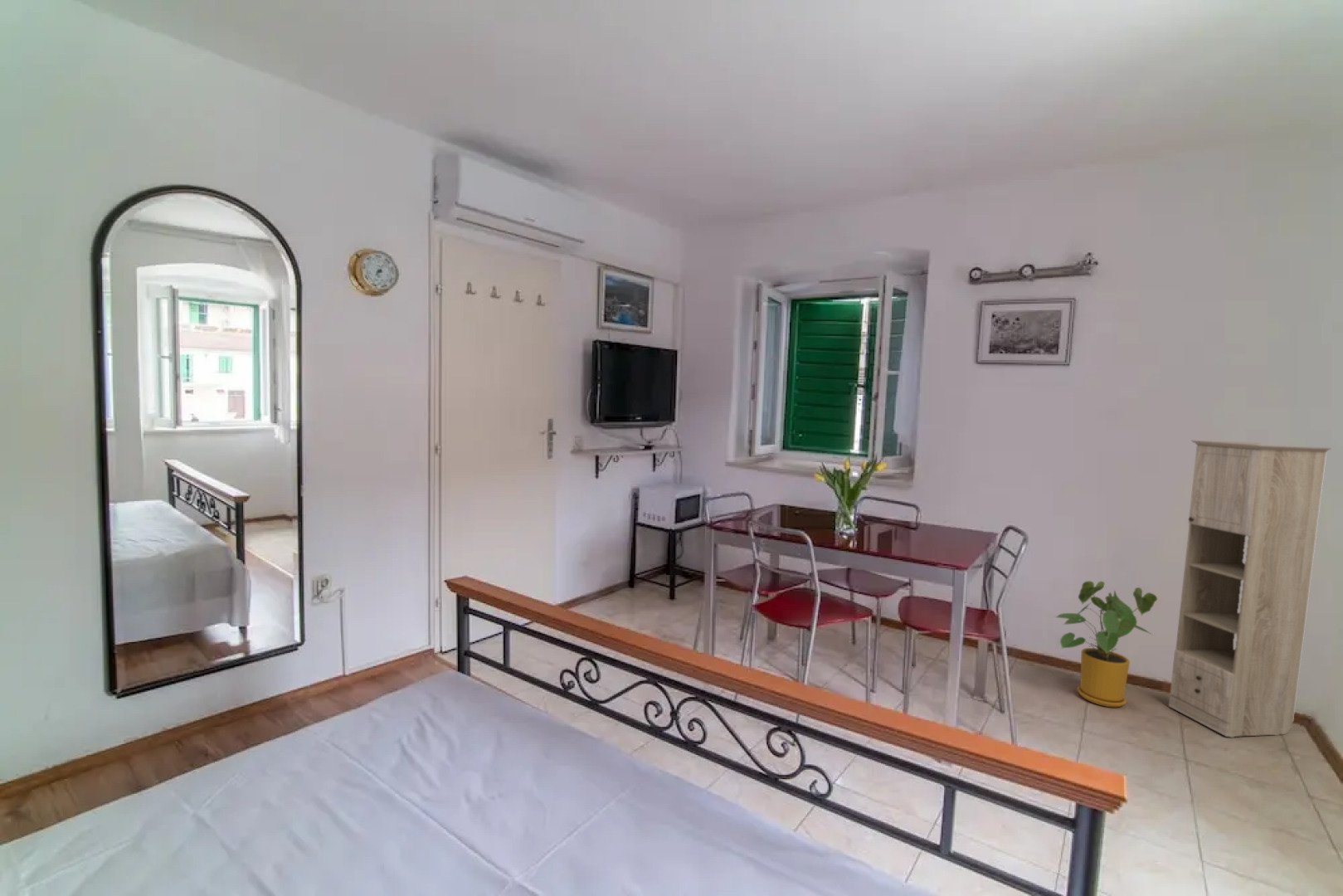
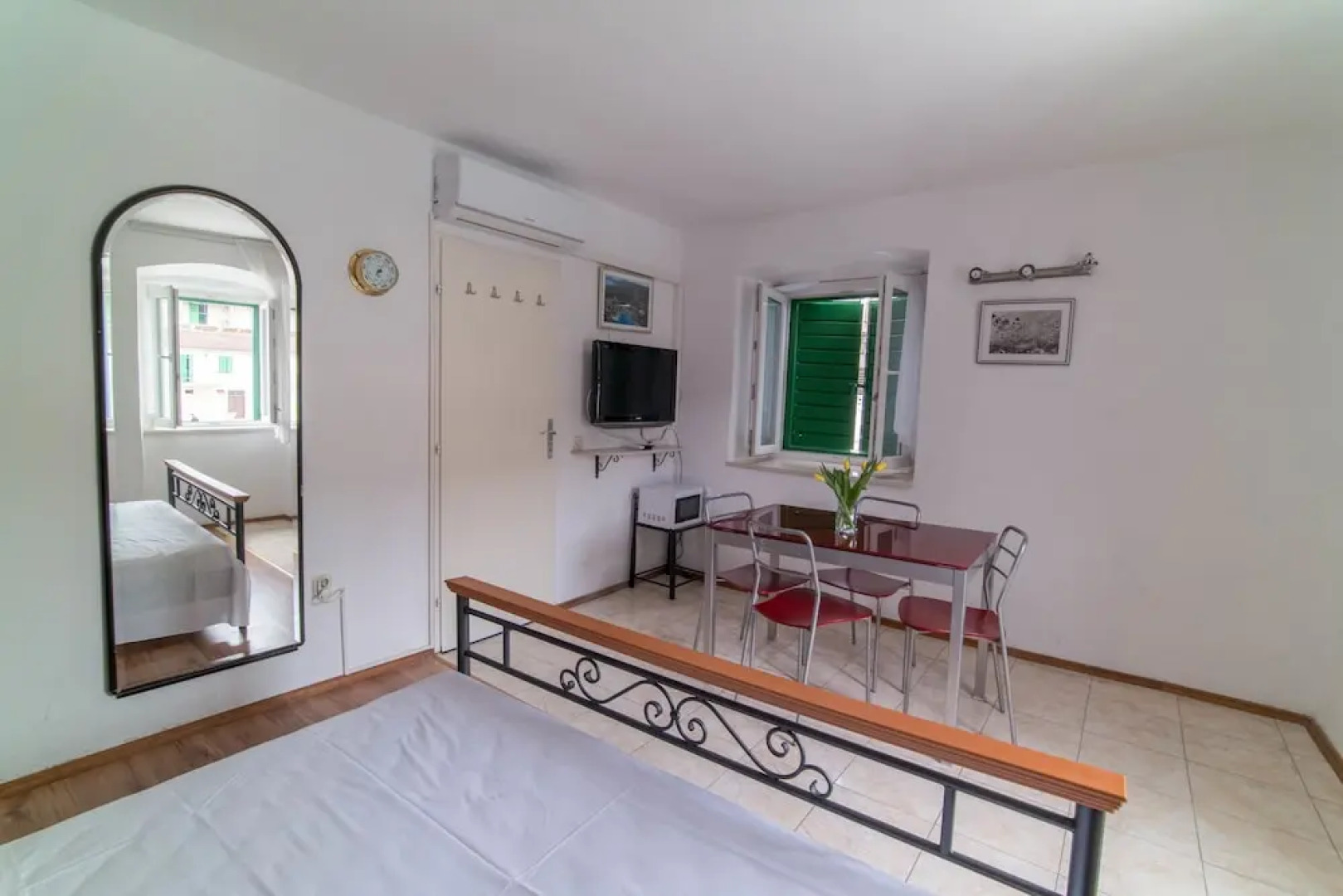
- house plant [1053,580,1158,708]
- storage cabinet [1168,440,1332,738]
